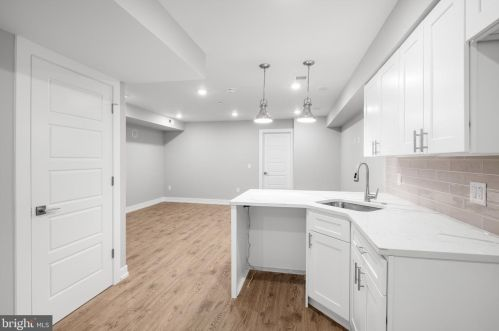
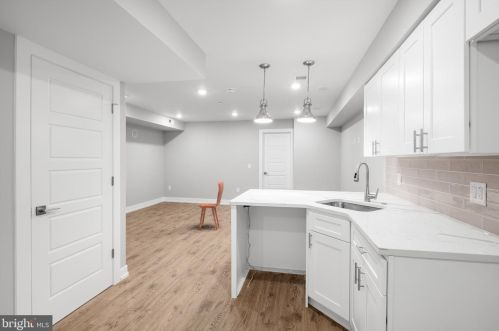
+ dining chair [198,181,224,231]
